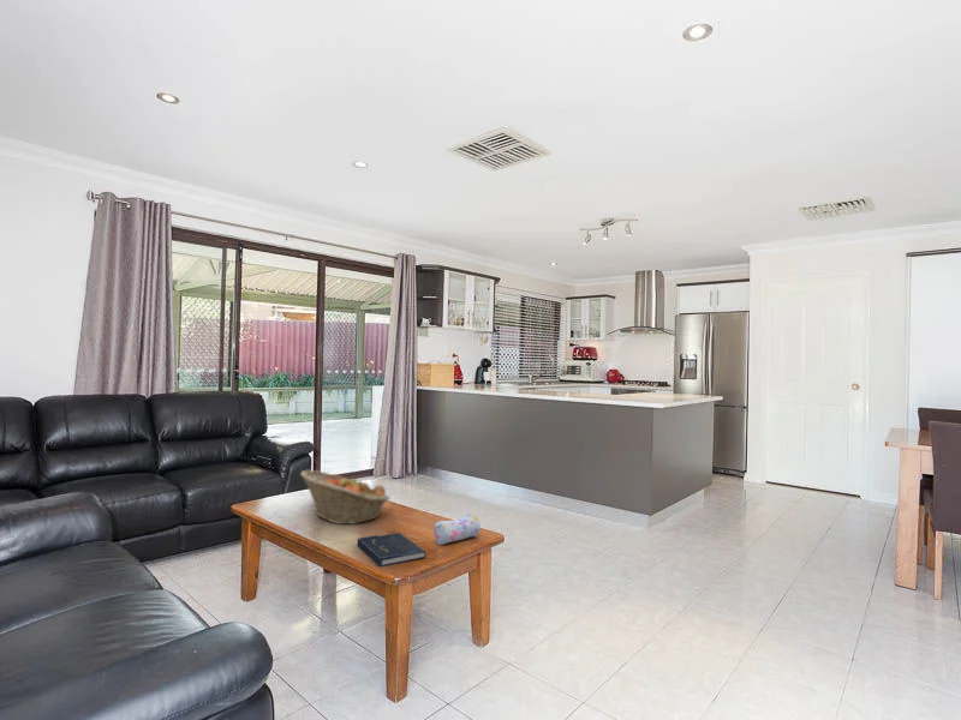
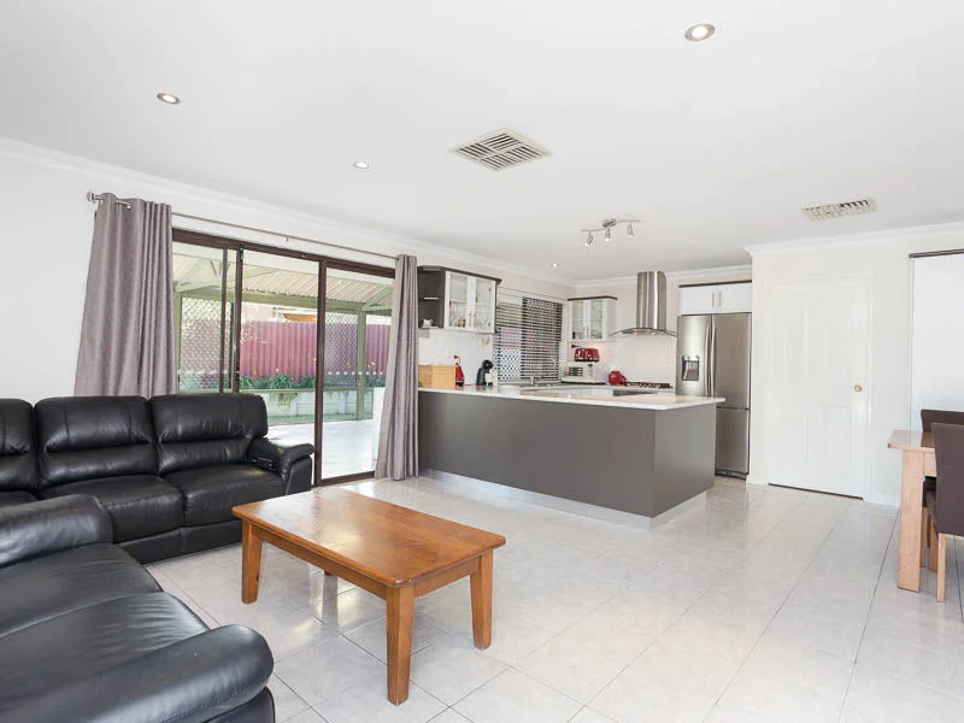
- fruit basket [299,469,390,526]
- book [356,530,426,568]
- pencil case [432,512,482,546]
